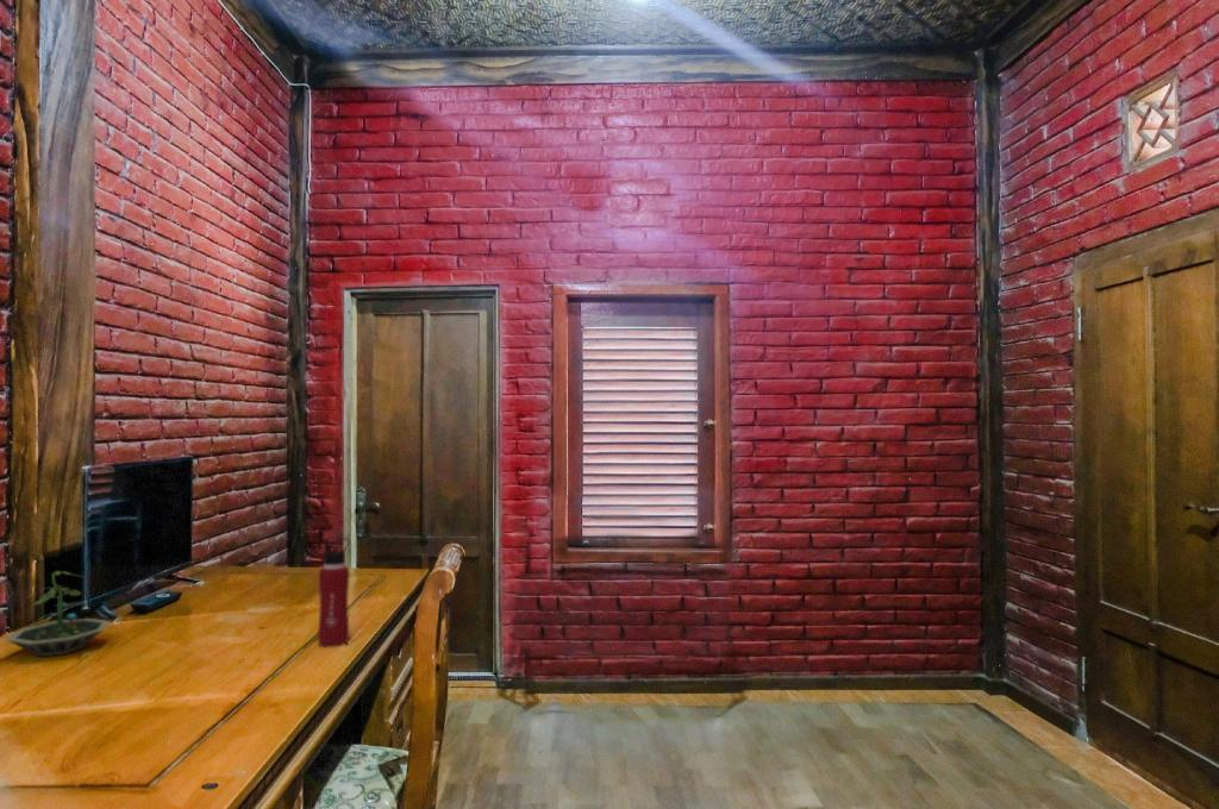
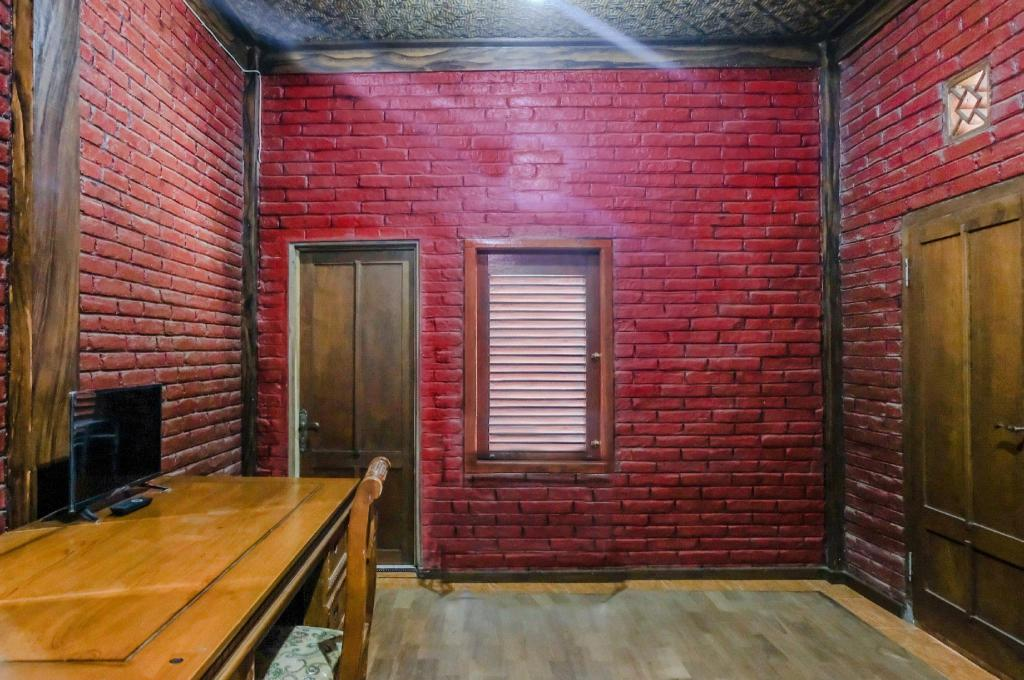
- water bottle [317,537,351,648]
- terrarium [6,570,111,658]
